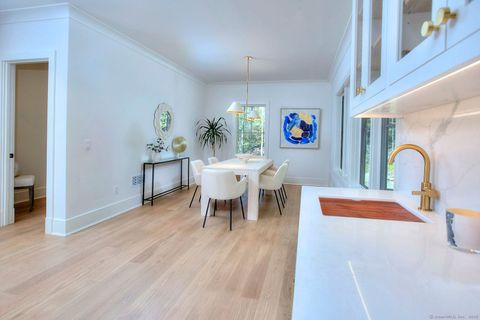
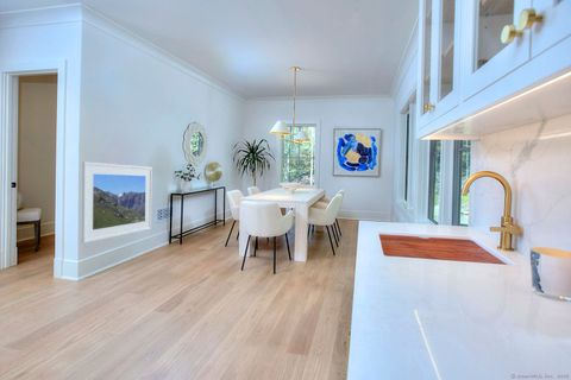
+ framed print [81,160,153,245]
